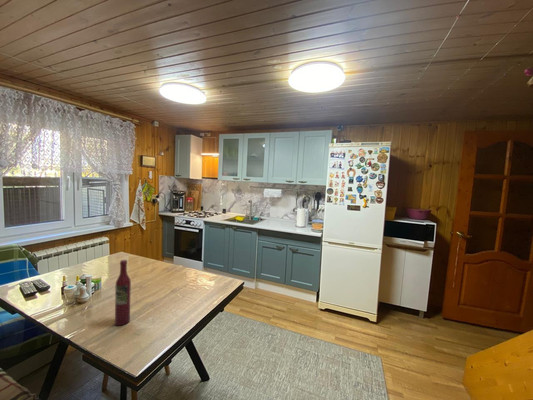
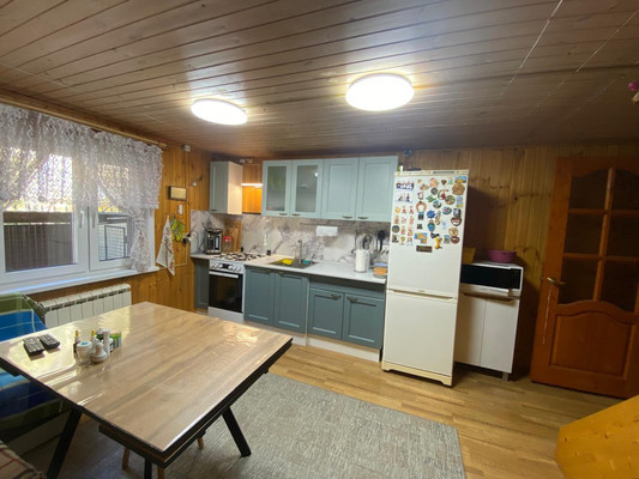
- wine bottle [114,259,132,326]
